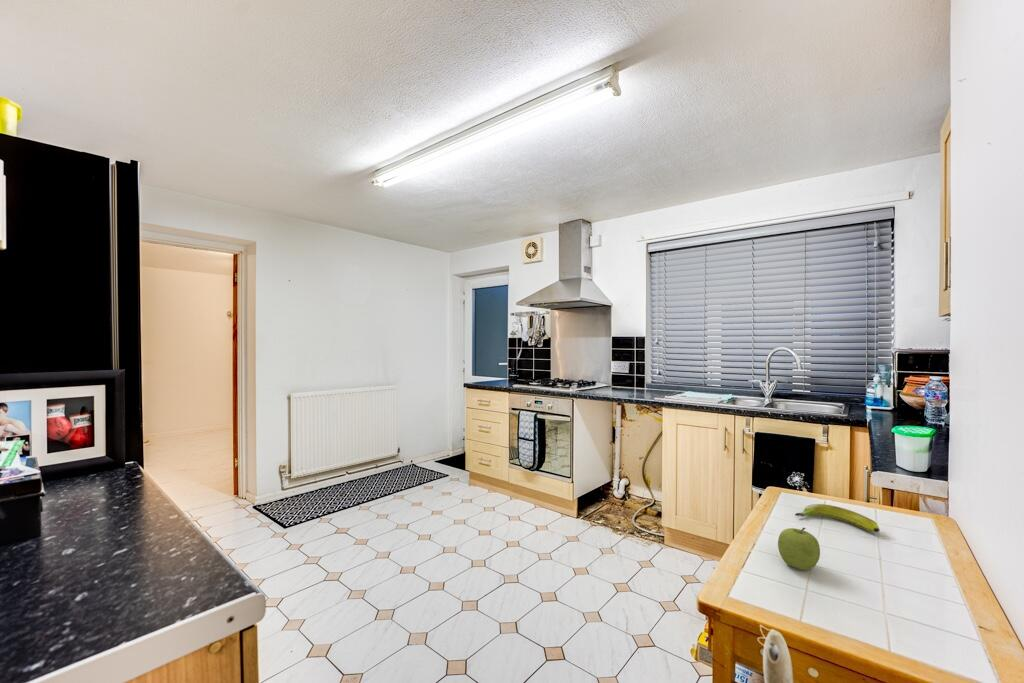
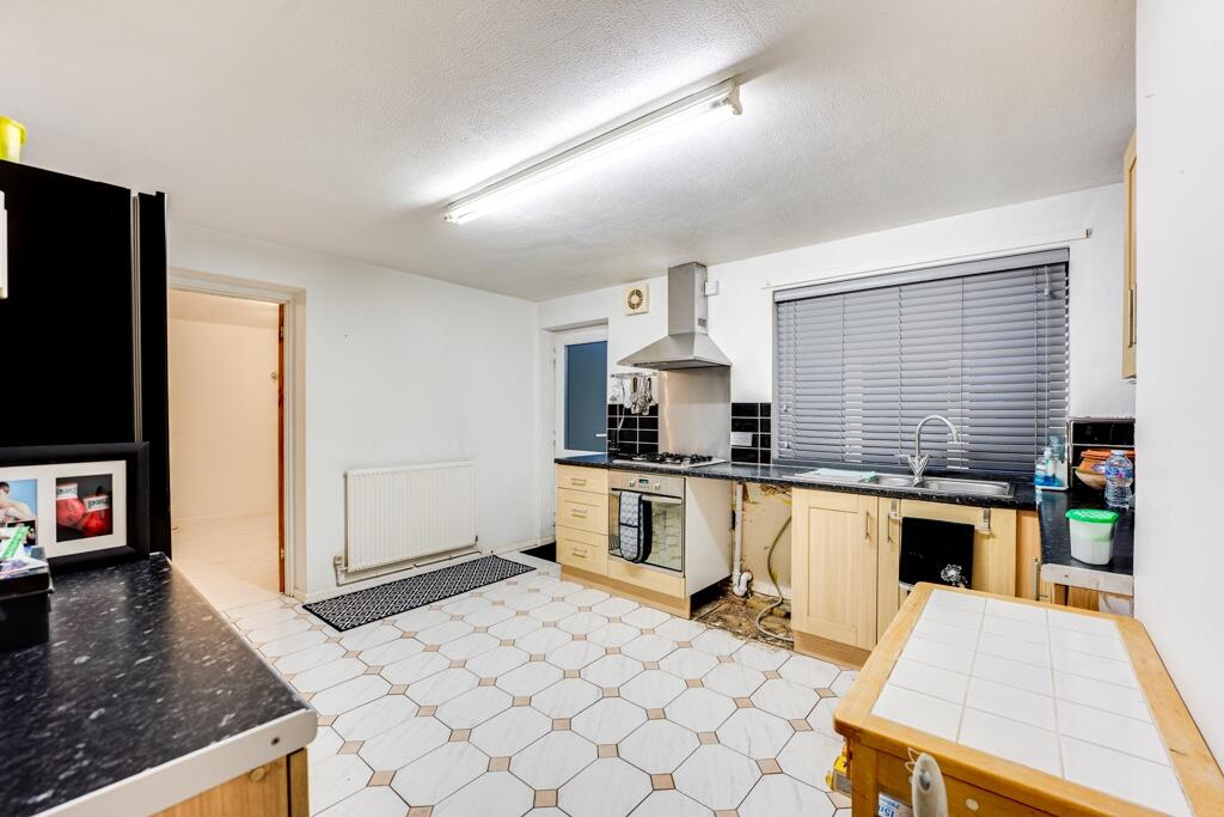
- banana [794,503,881,533]
- fruit [777,526,821,571]
